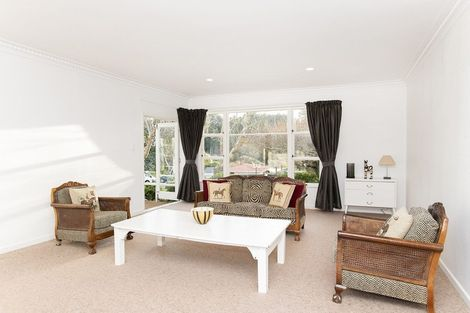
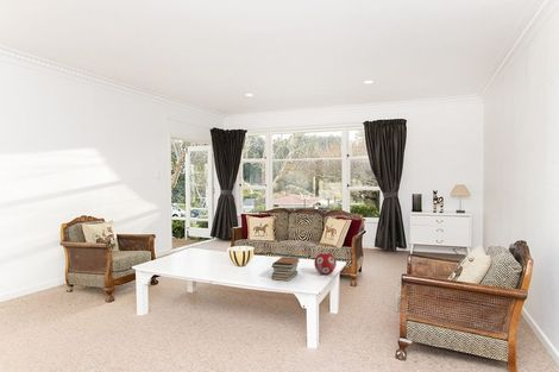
+ decorative ball [313,251,338,276]
+ book stack [271,256,301,282]
